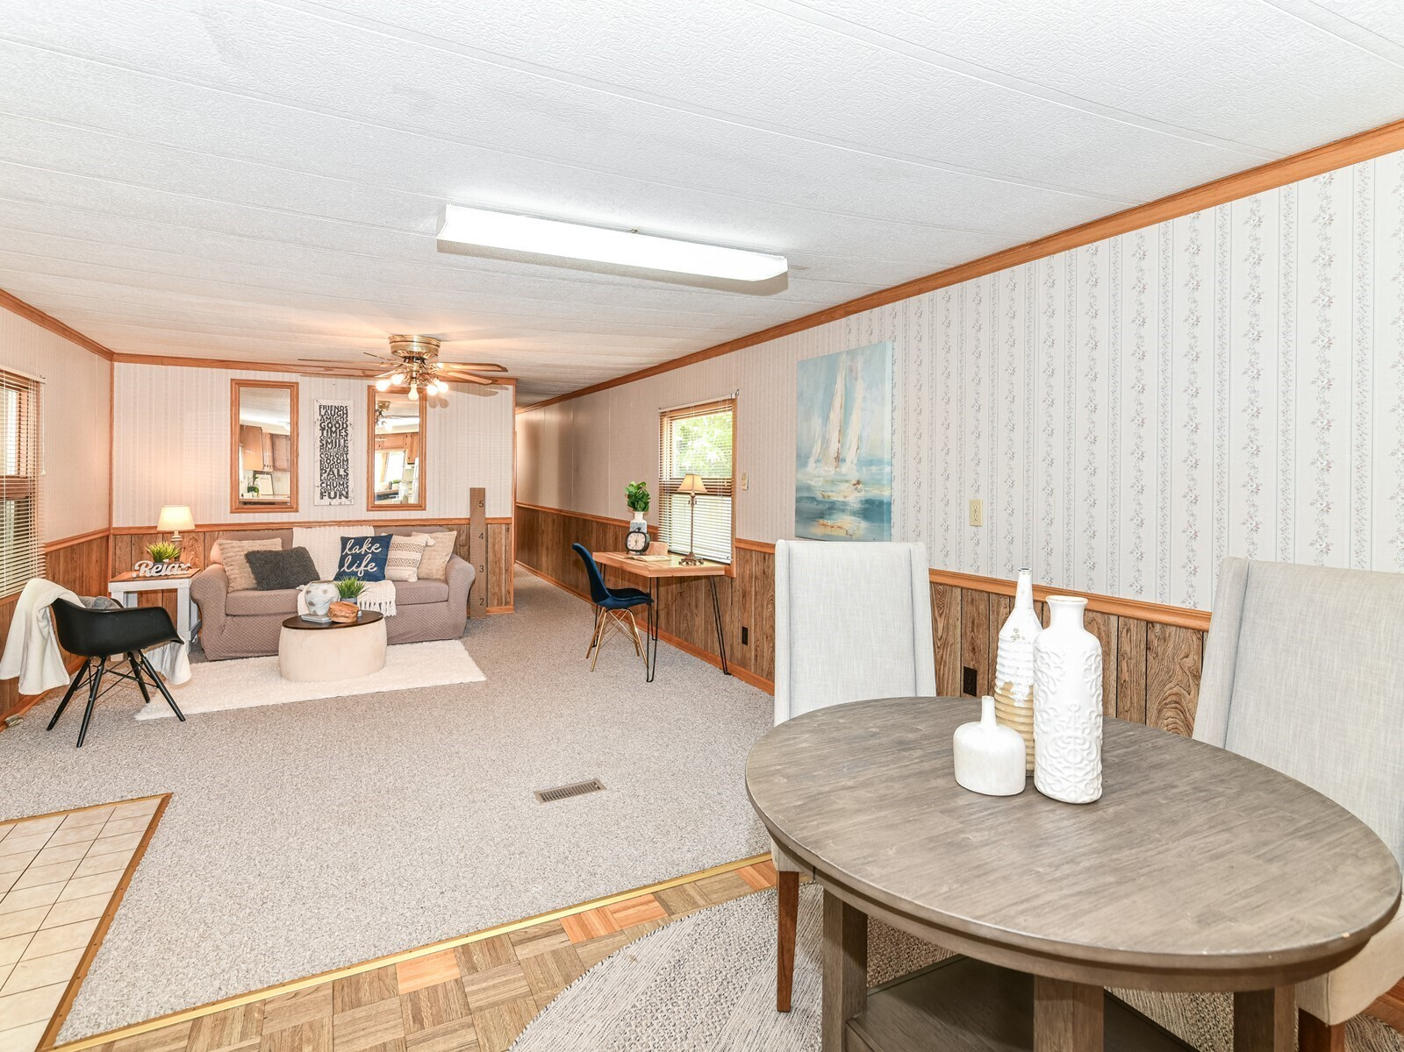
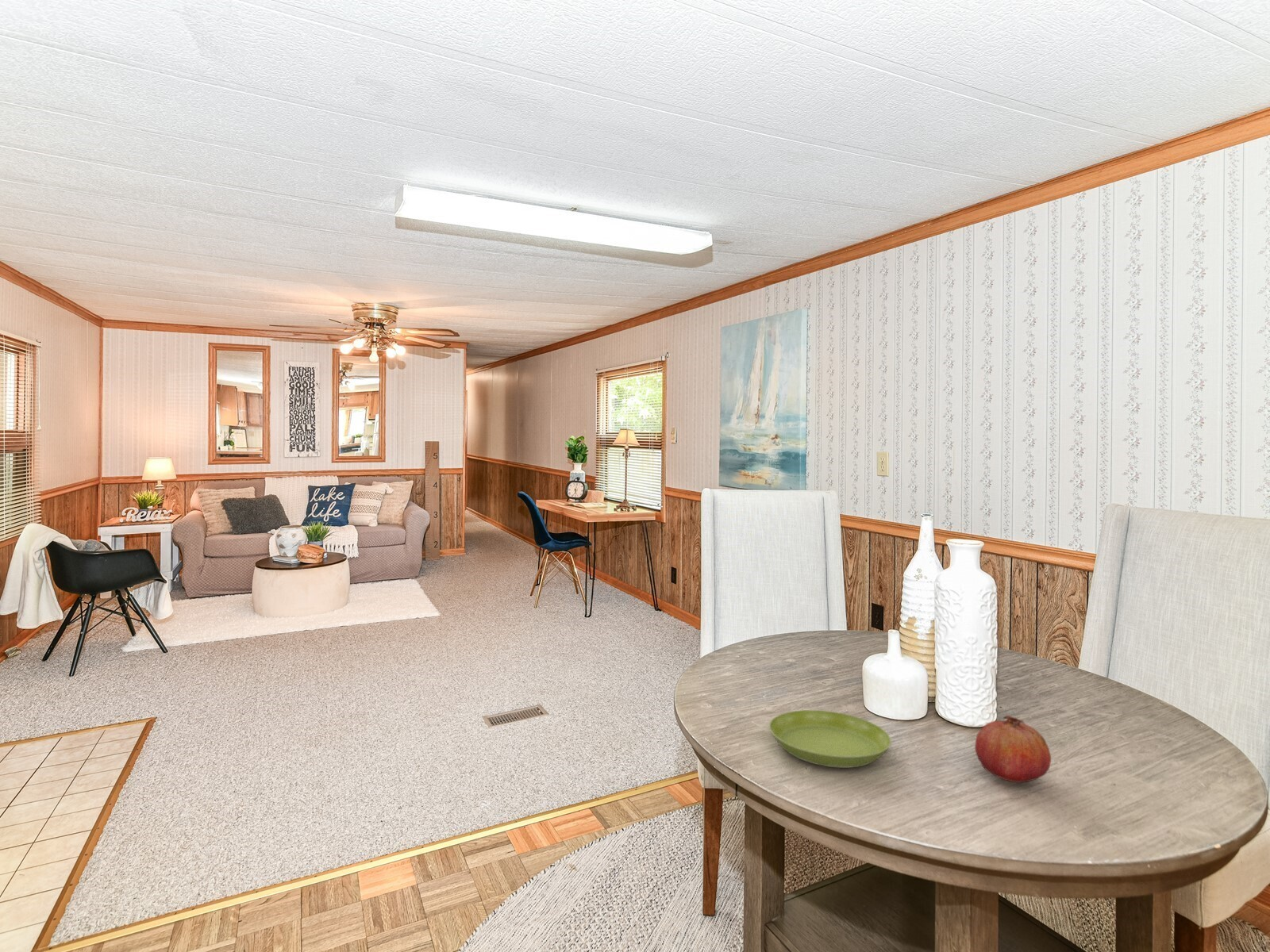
+ saucer [768,709,891,769]
+ fruit [974,715,1052,783]
